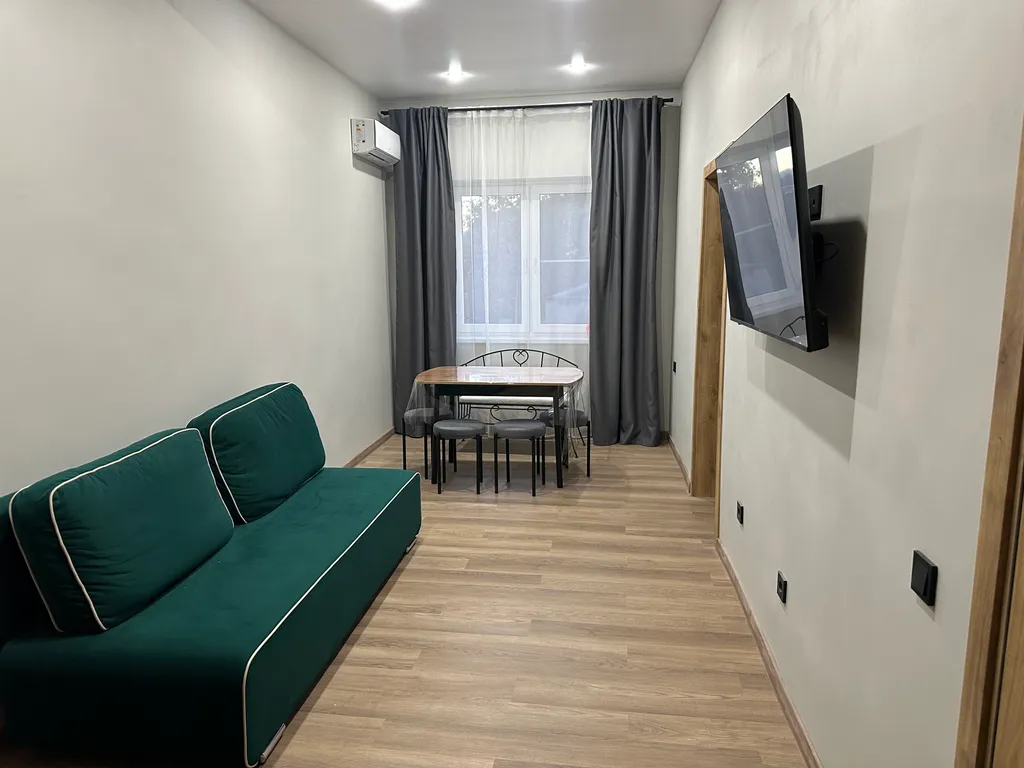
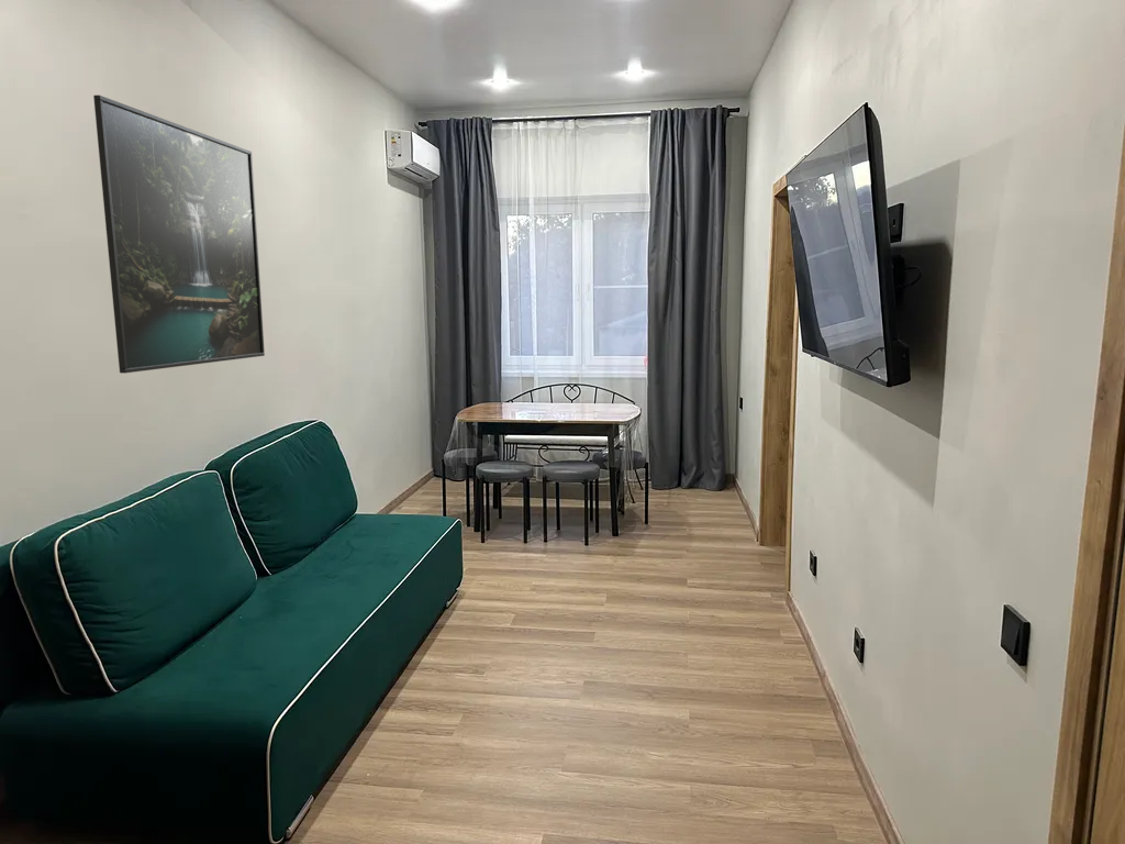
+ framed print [92,95,266,375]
